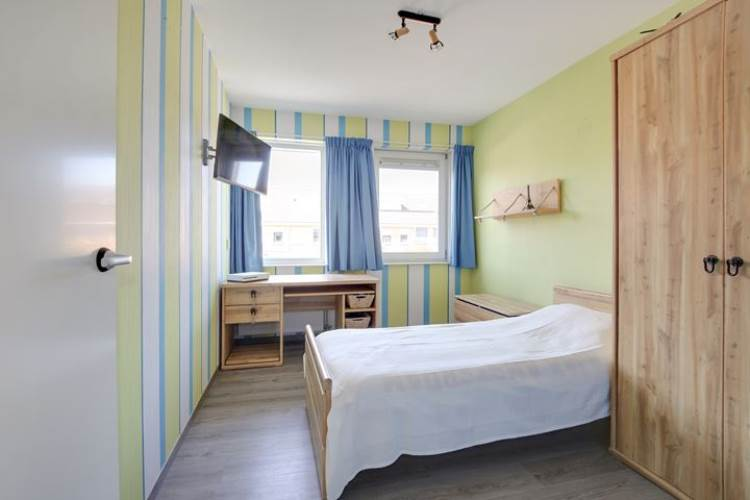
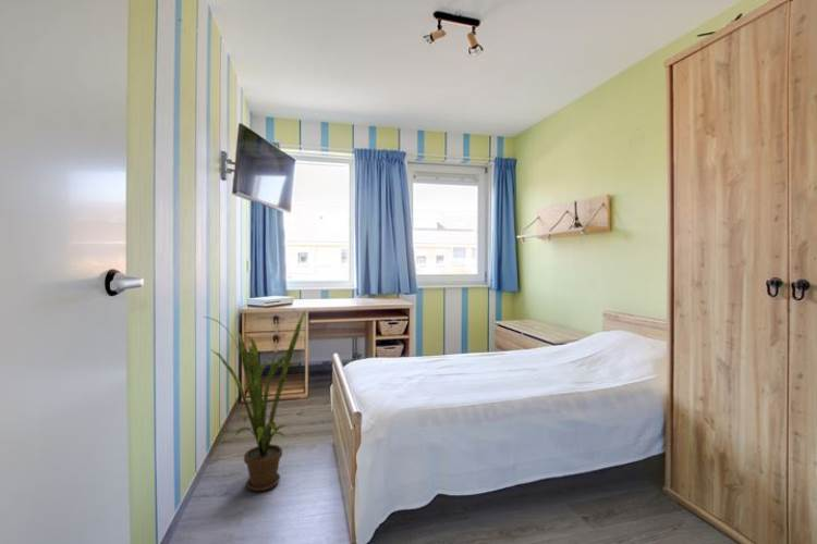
+ house plant [203,311,306,492]
